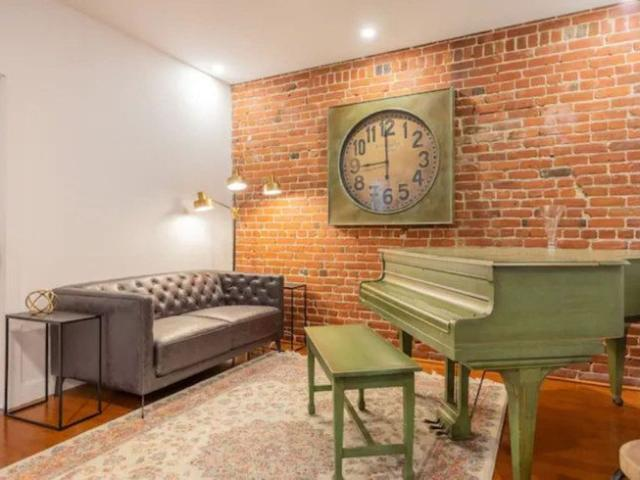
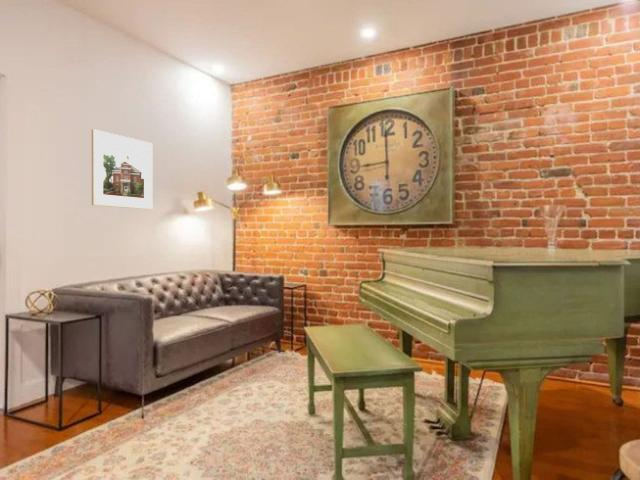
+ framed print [91,128,154,210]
